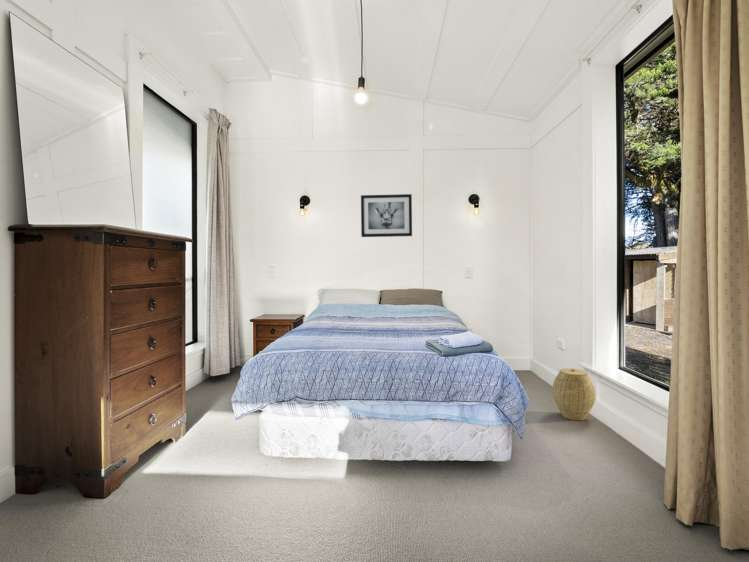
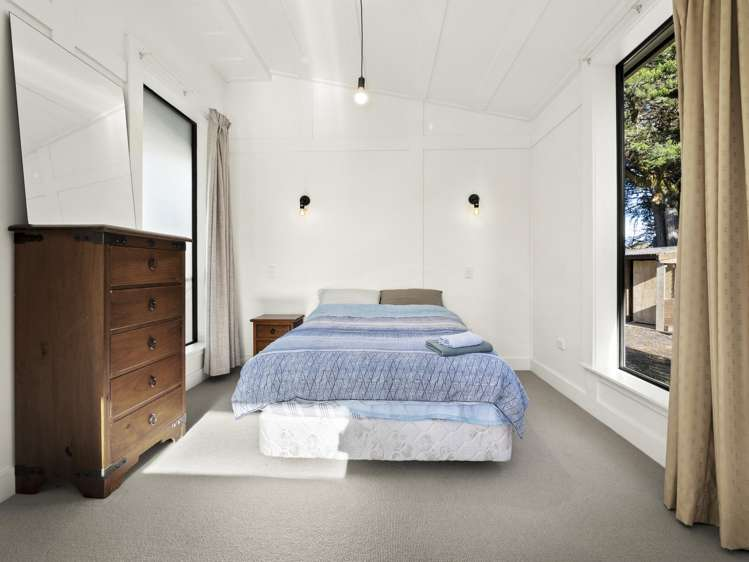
- wall art [360,193,413,238]
- woven basket [551,368,597,421]
